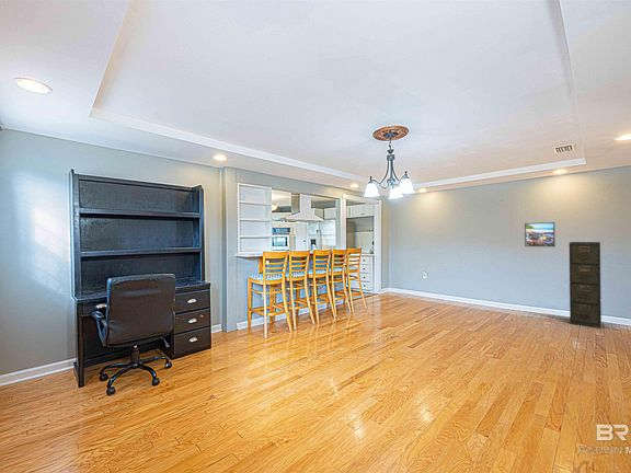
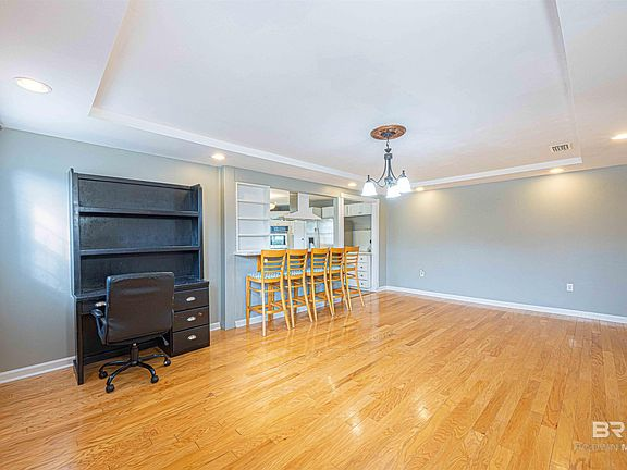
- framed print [524,221,557,247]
- filing cabinet [569,241,603,330]
